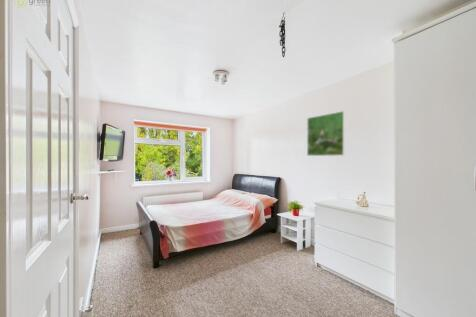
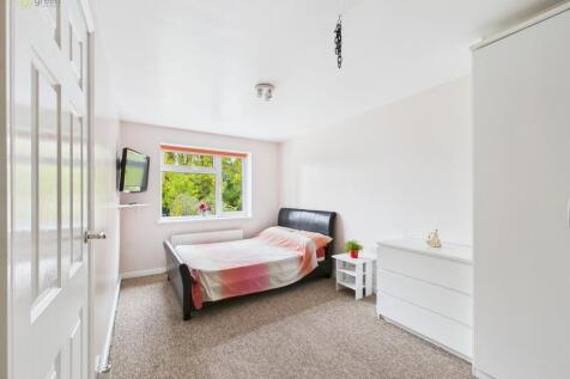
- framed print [306,110,346,157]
